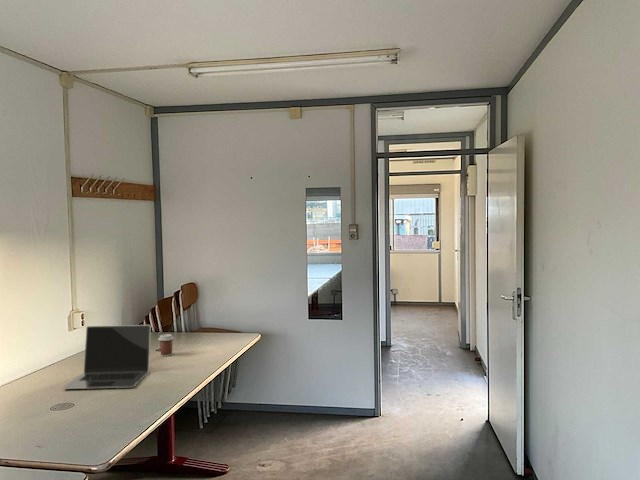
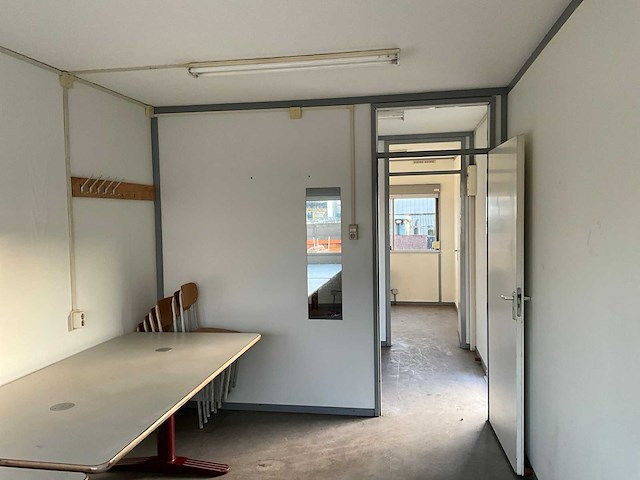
- coffee cup [157,333,175,357]
- laptop [61,324,152,390]
